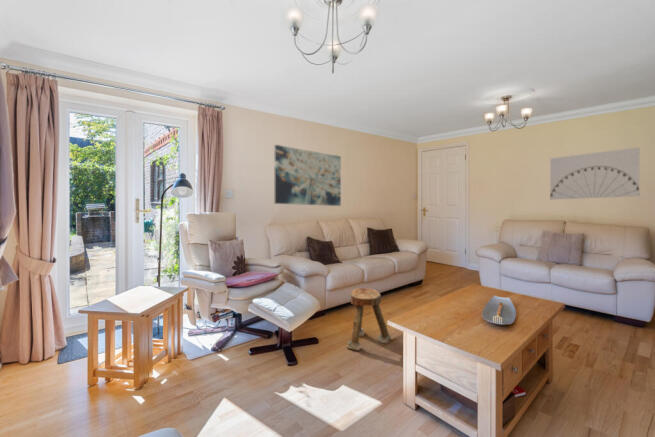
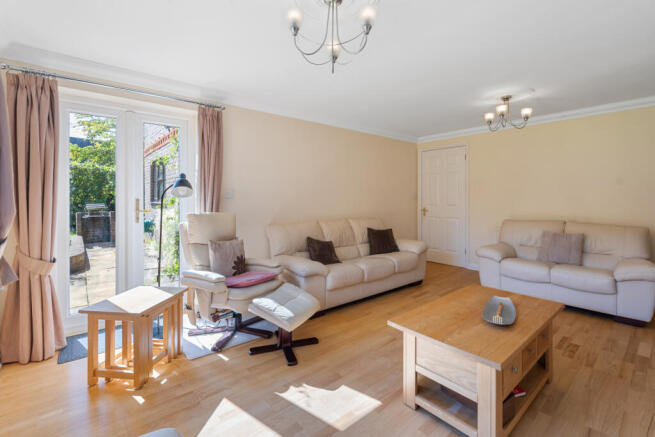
- stool [346,287,392,351]
- wall art [549,146,640,201]
- wall art [274,144,342,207]
